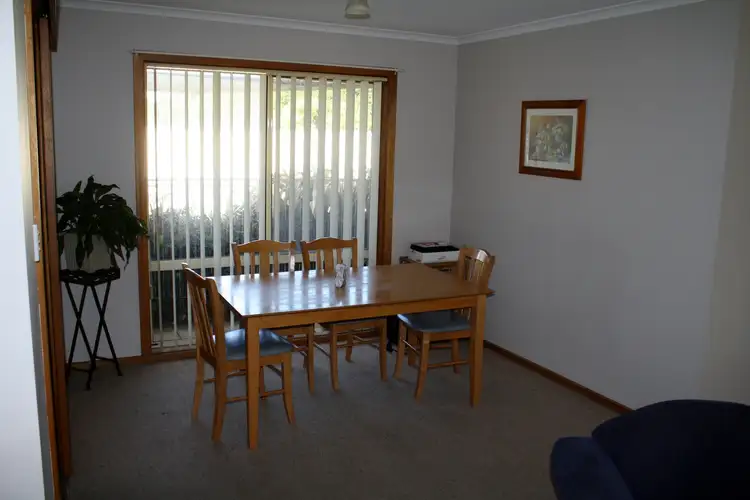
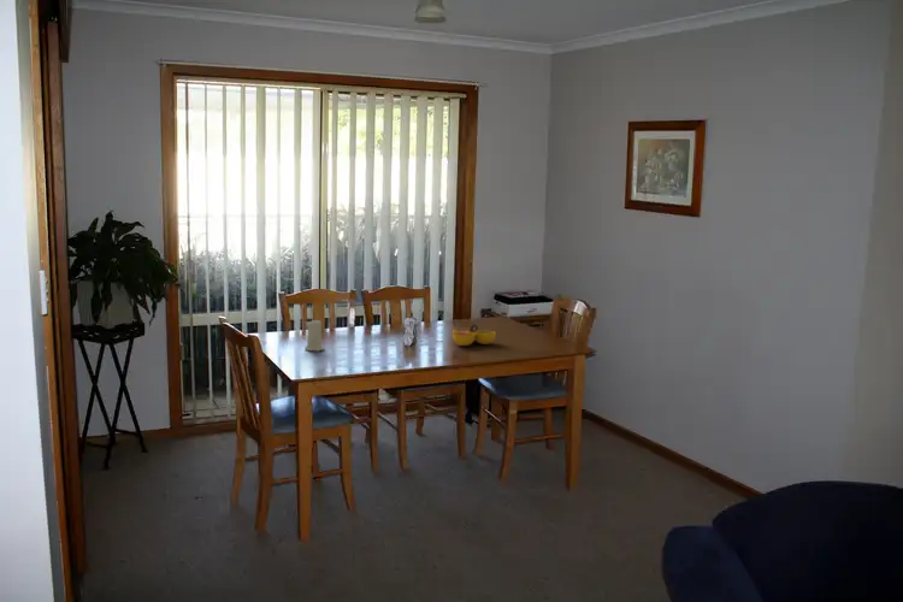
+ candle [303,319,326,353]
+ decorative bowl [452,323,497,347]
